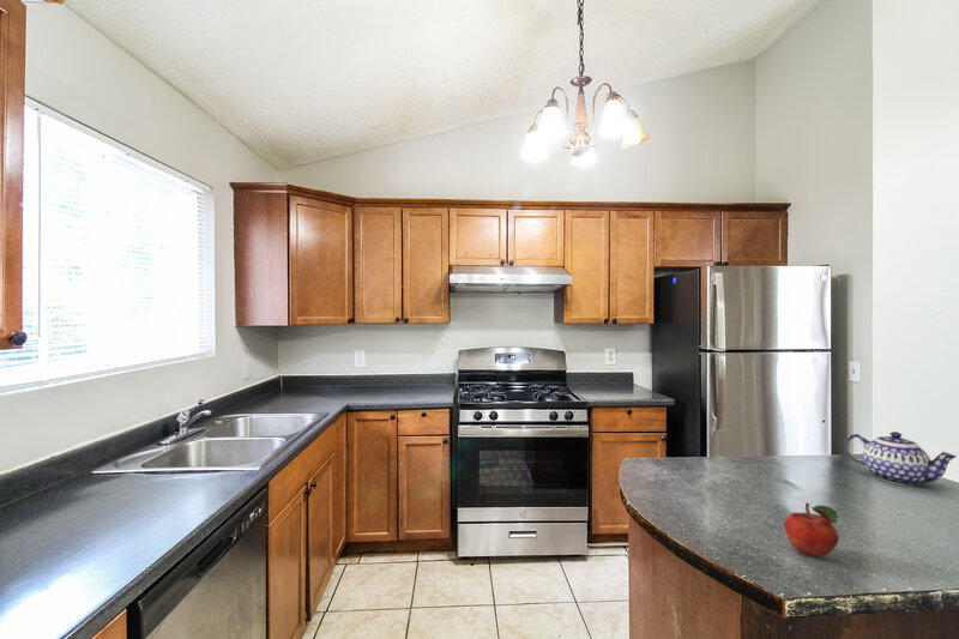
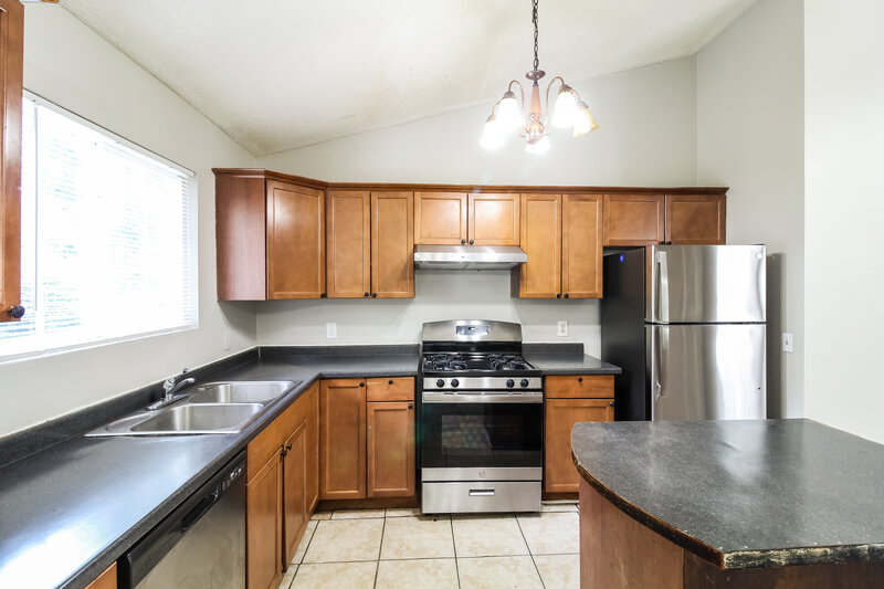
- fruit [783,501,840,557]
- teapot [843,430,958,488]
